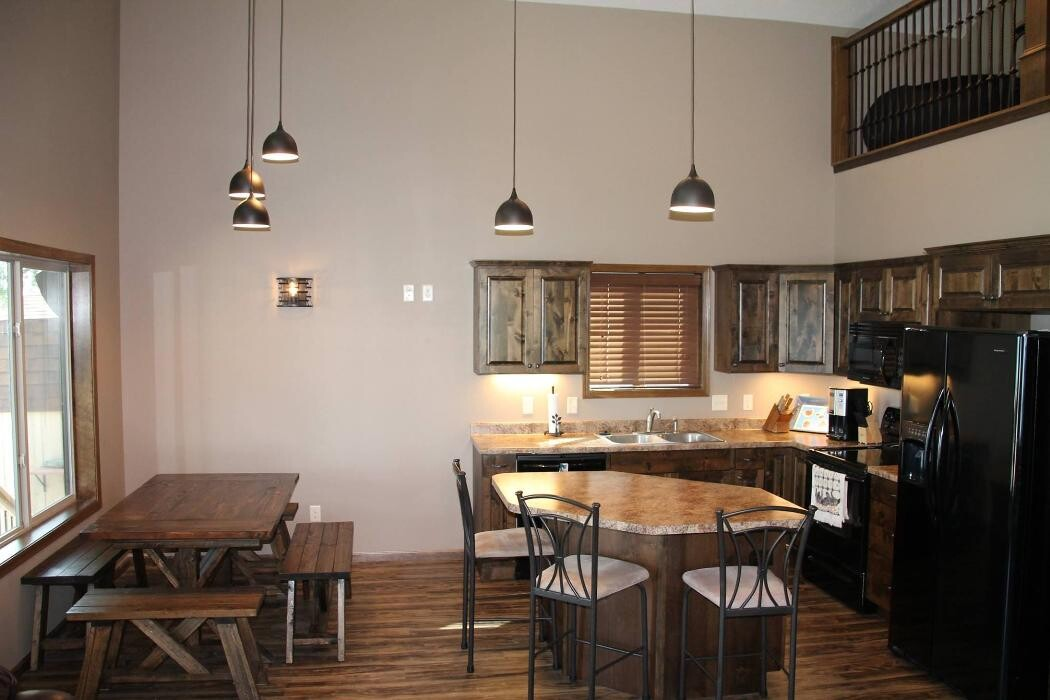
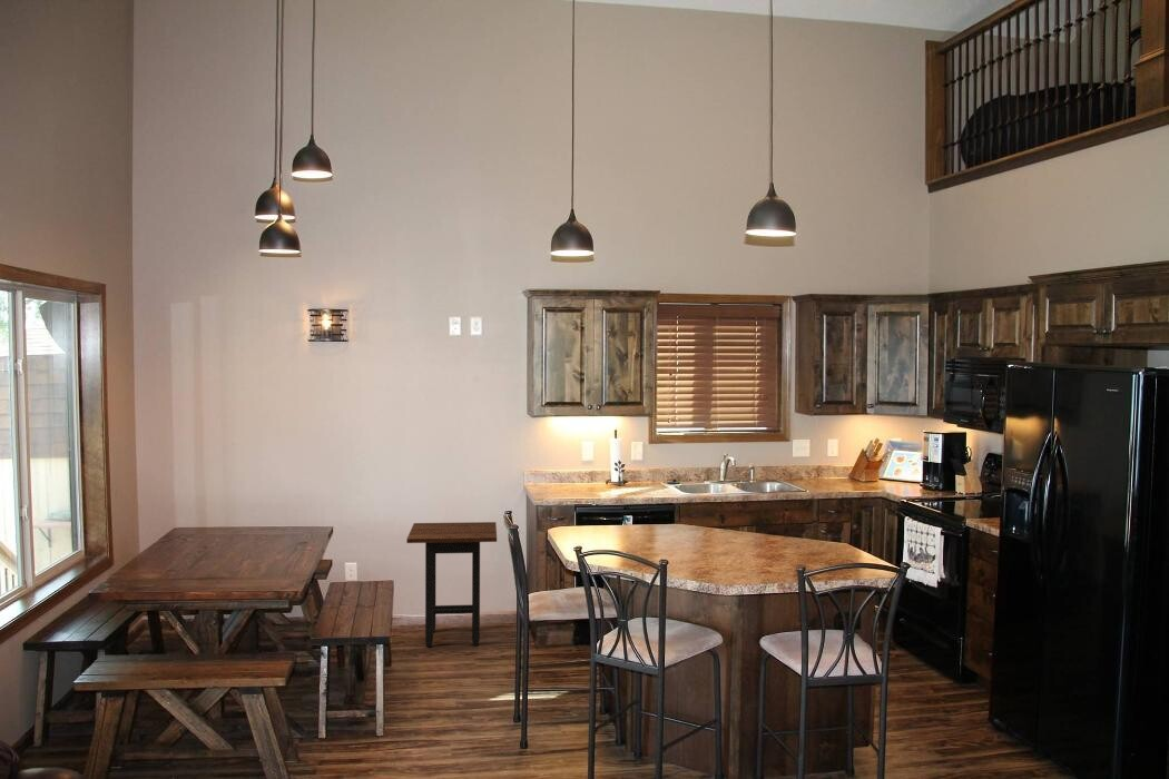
+ side table [405,521,498,648]
